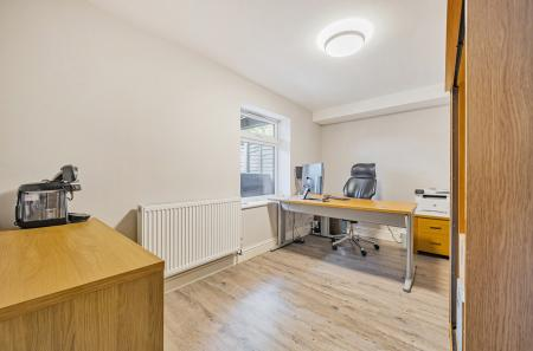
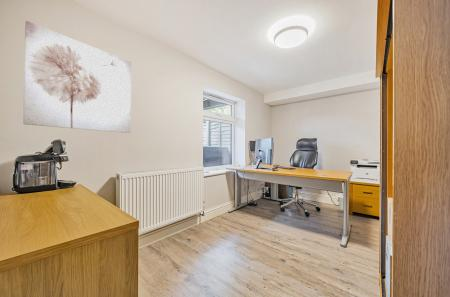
+ wall art [22,20,132,134]
